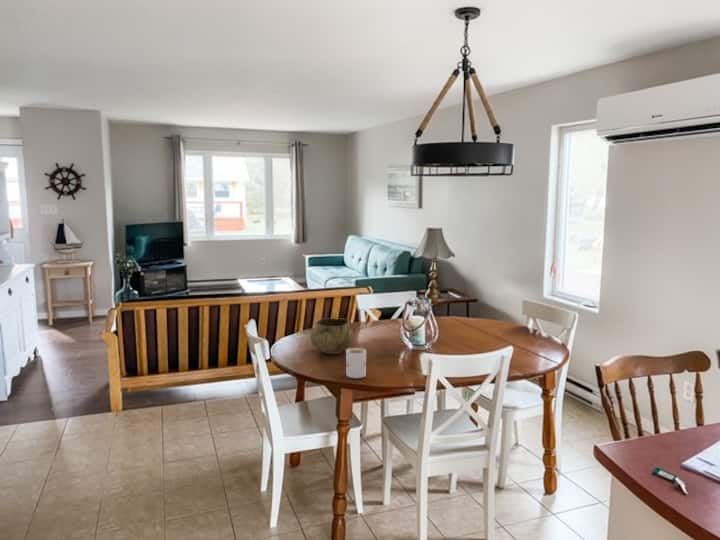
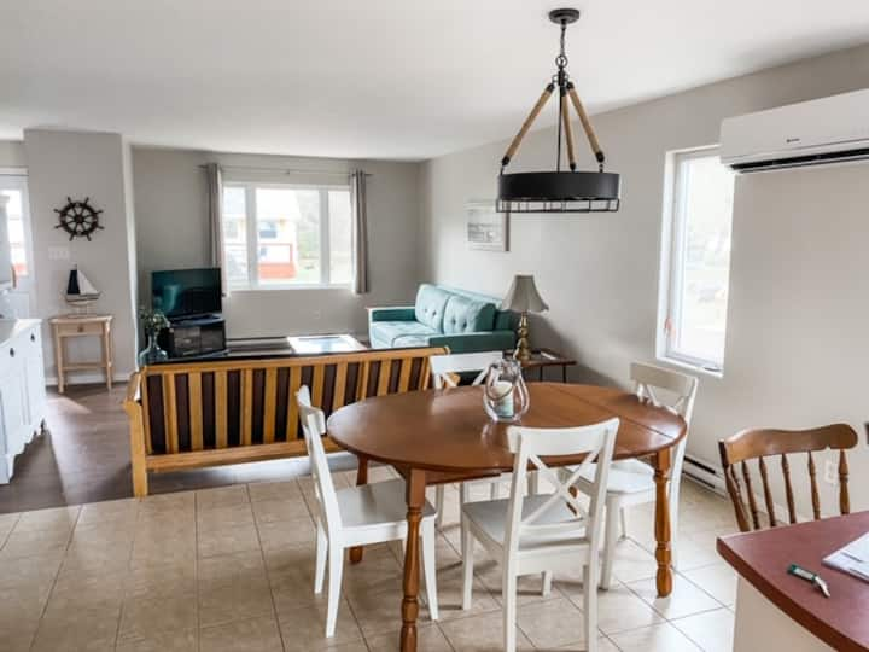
- decorative bowl [310,317,355,355]
- mug [345,347,367,379]
